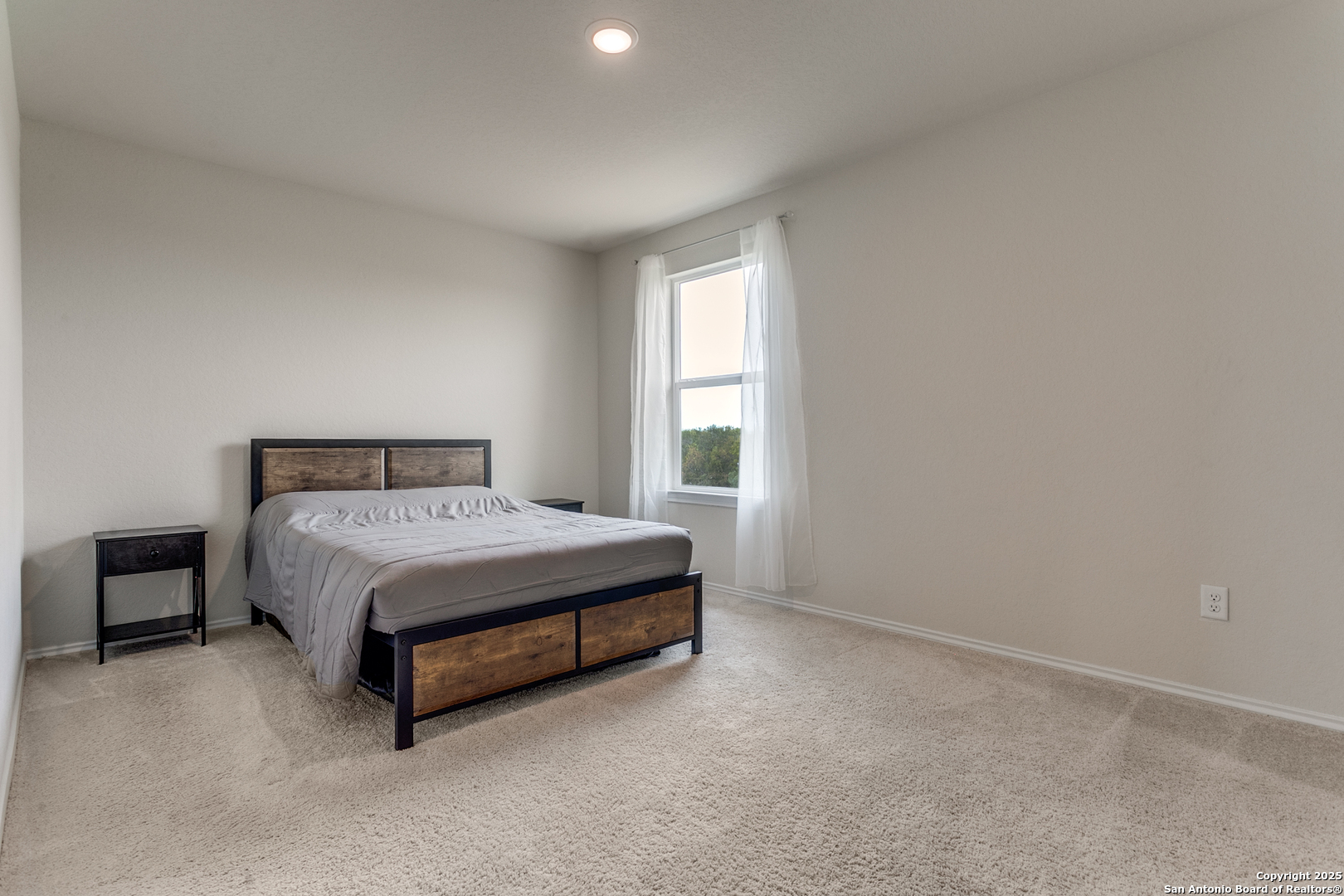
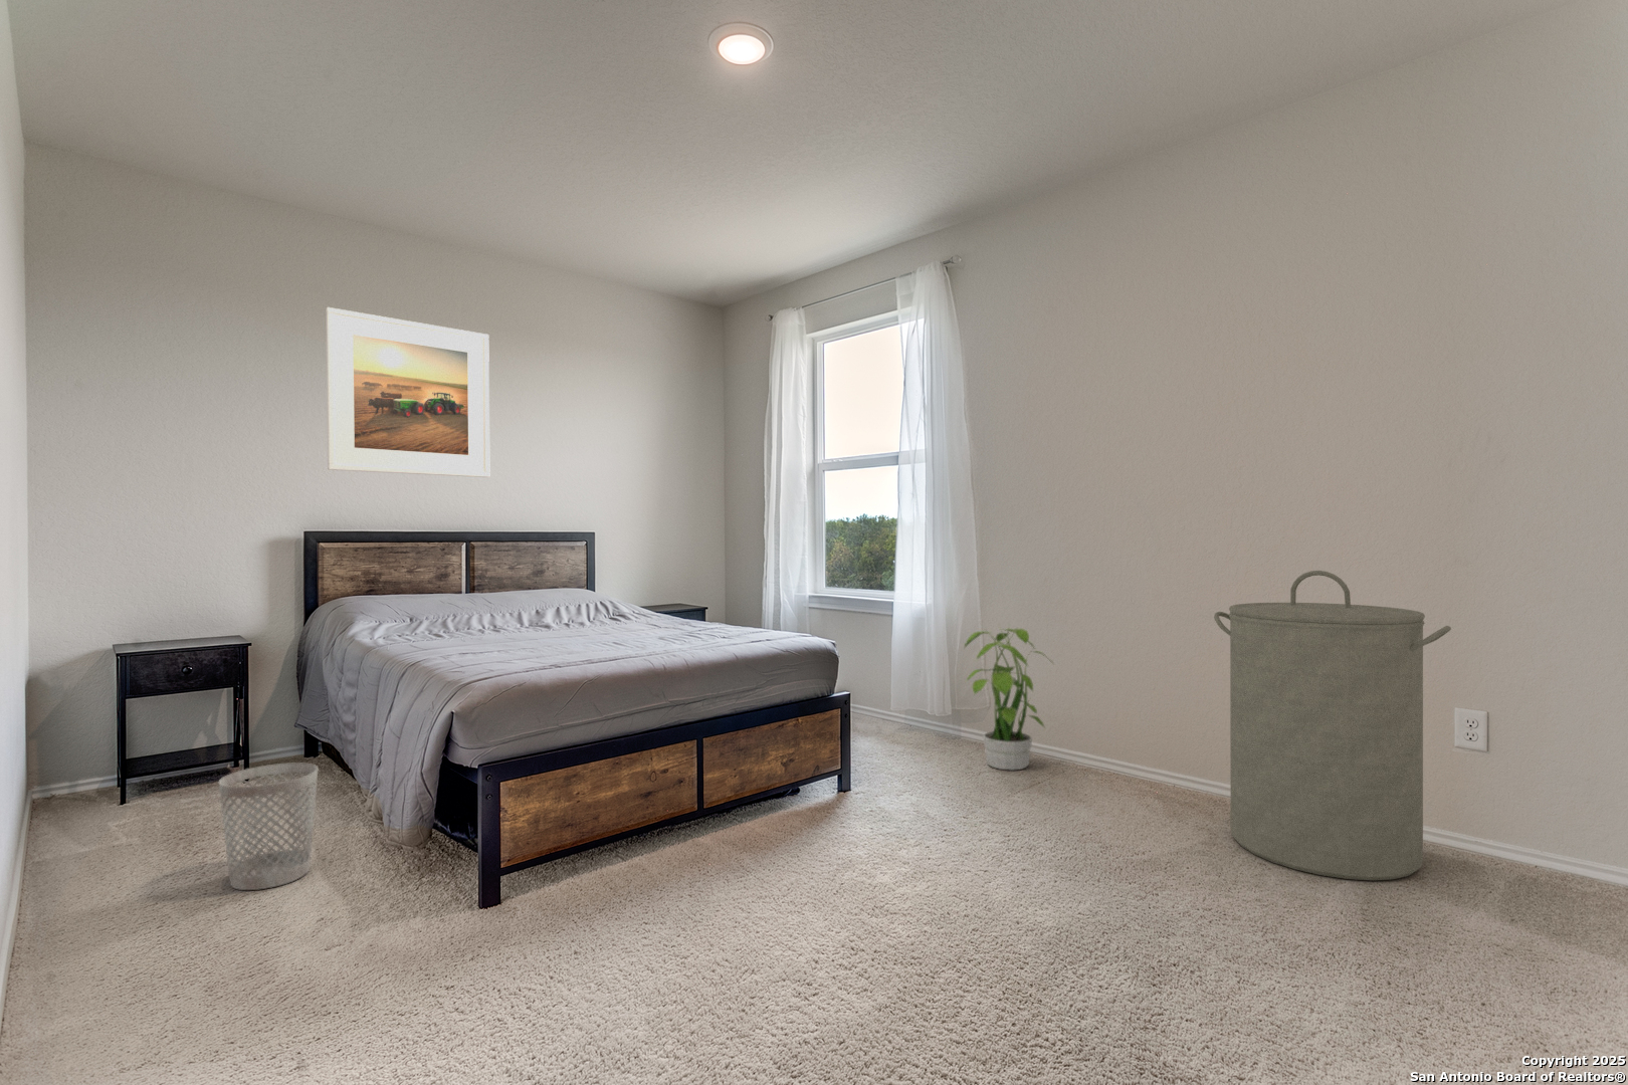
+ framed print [326,306,491,478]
+ wastebasket [218,762,319,891]
+ potted plant [962,622,1055,771]
+ laundry hamper [1213,569,1452,882]
